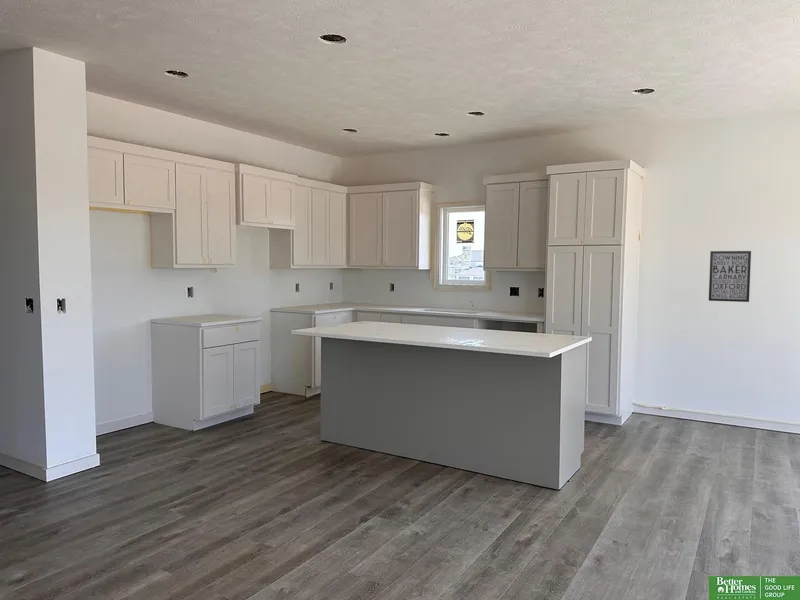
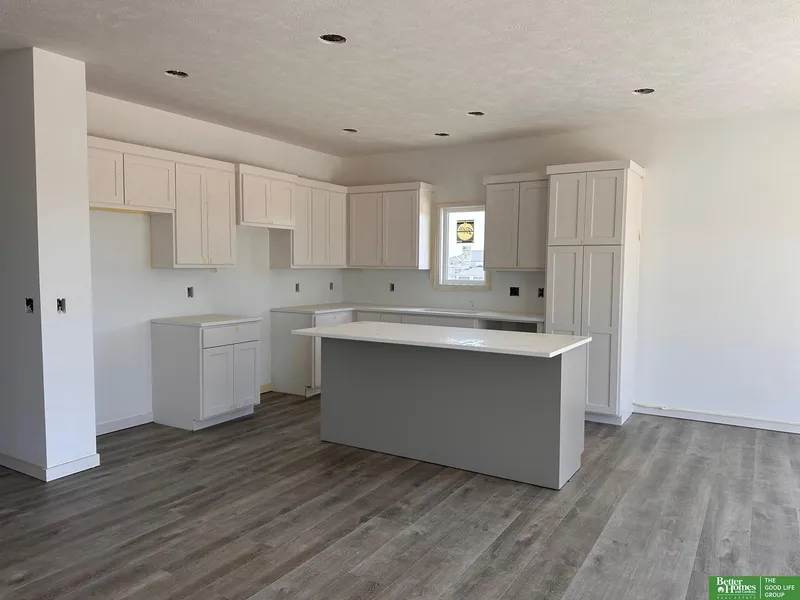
- wall art [708,250,752,303]
